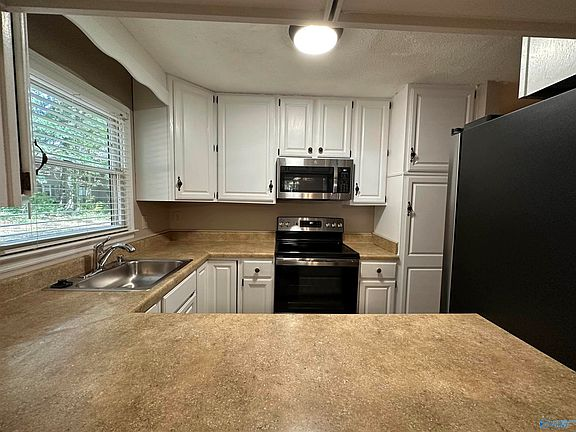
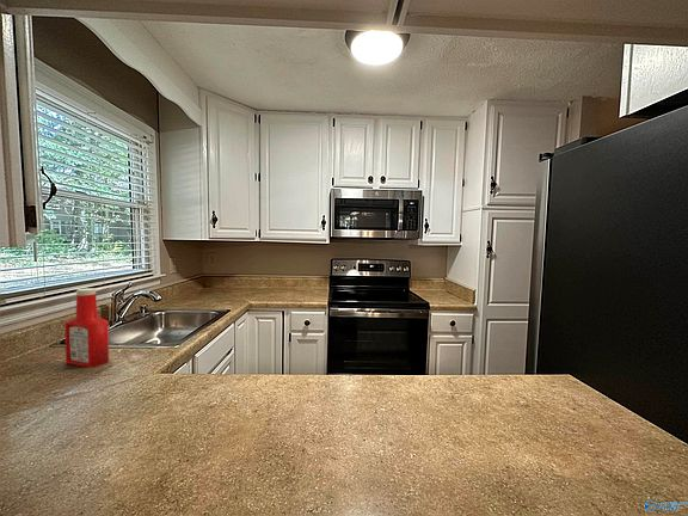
+ soap bottle [63,287,110,368]
